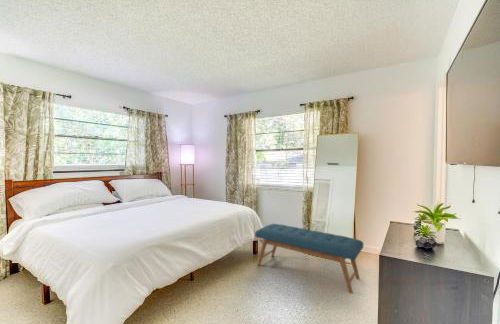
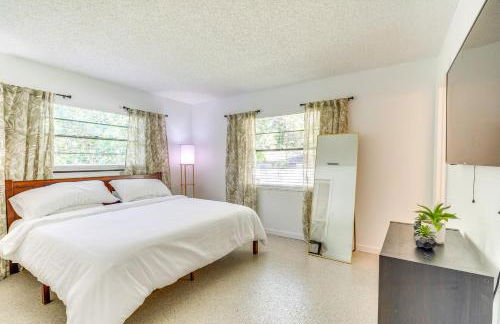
- bench [254,223,364,295]
